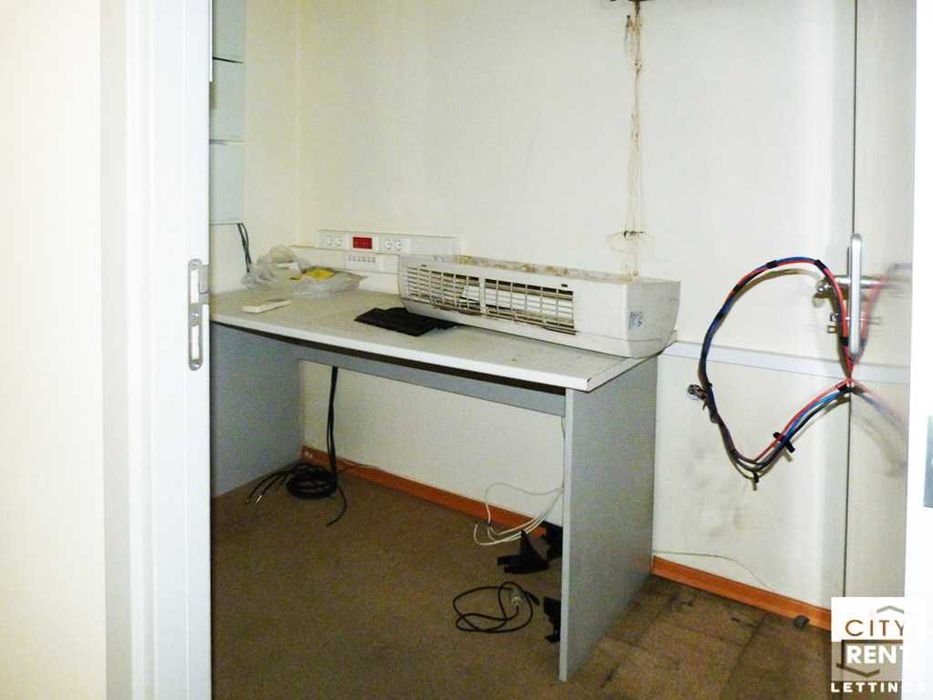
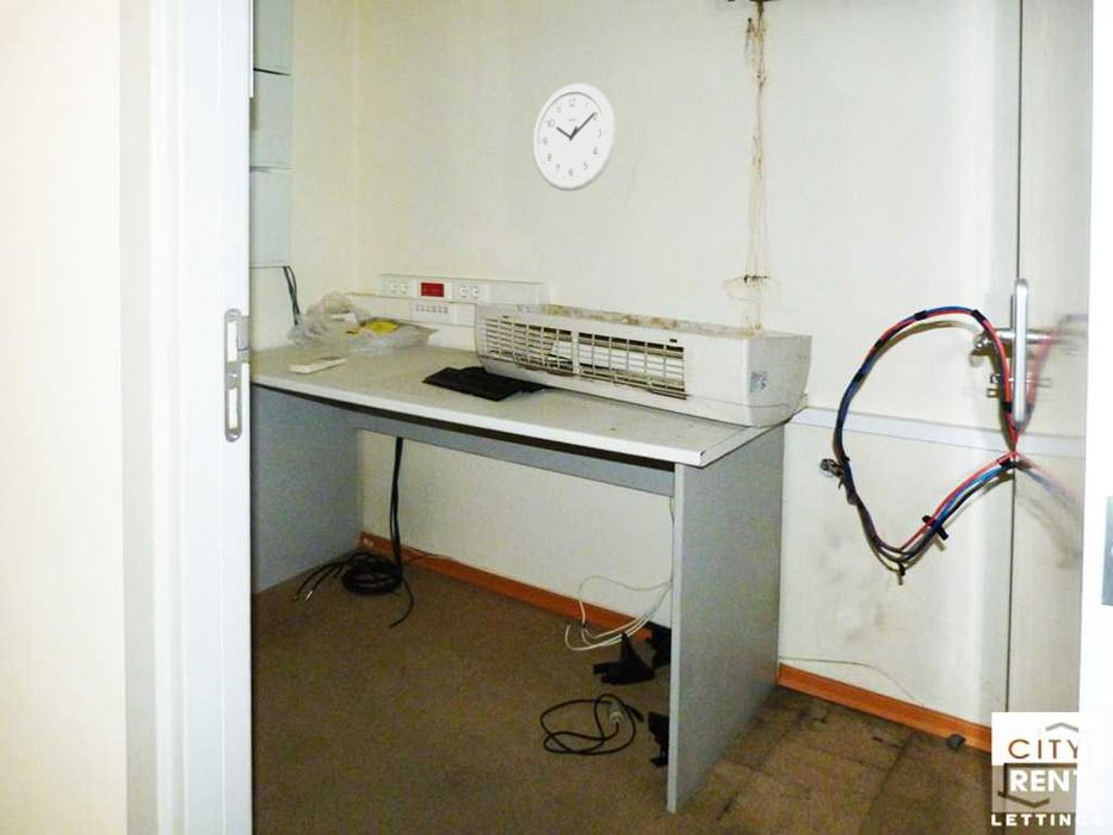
+ wall clock [531,82,617,192]
